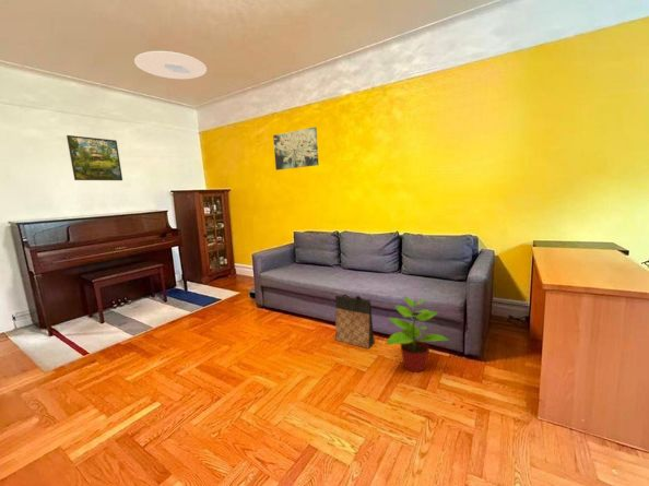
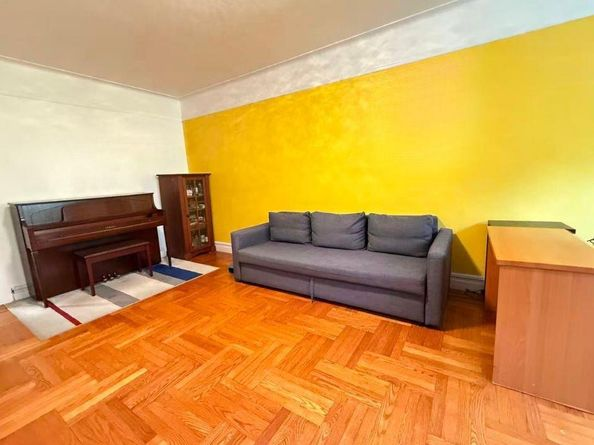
- bag [334,294,376,349]
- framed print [66,134,123,181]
- ceiling light [133,50,208,80]
- wall art [272,126,319,171]
- potted plant [385,295,450,372]
